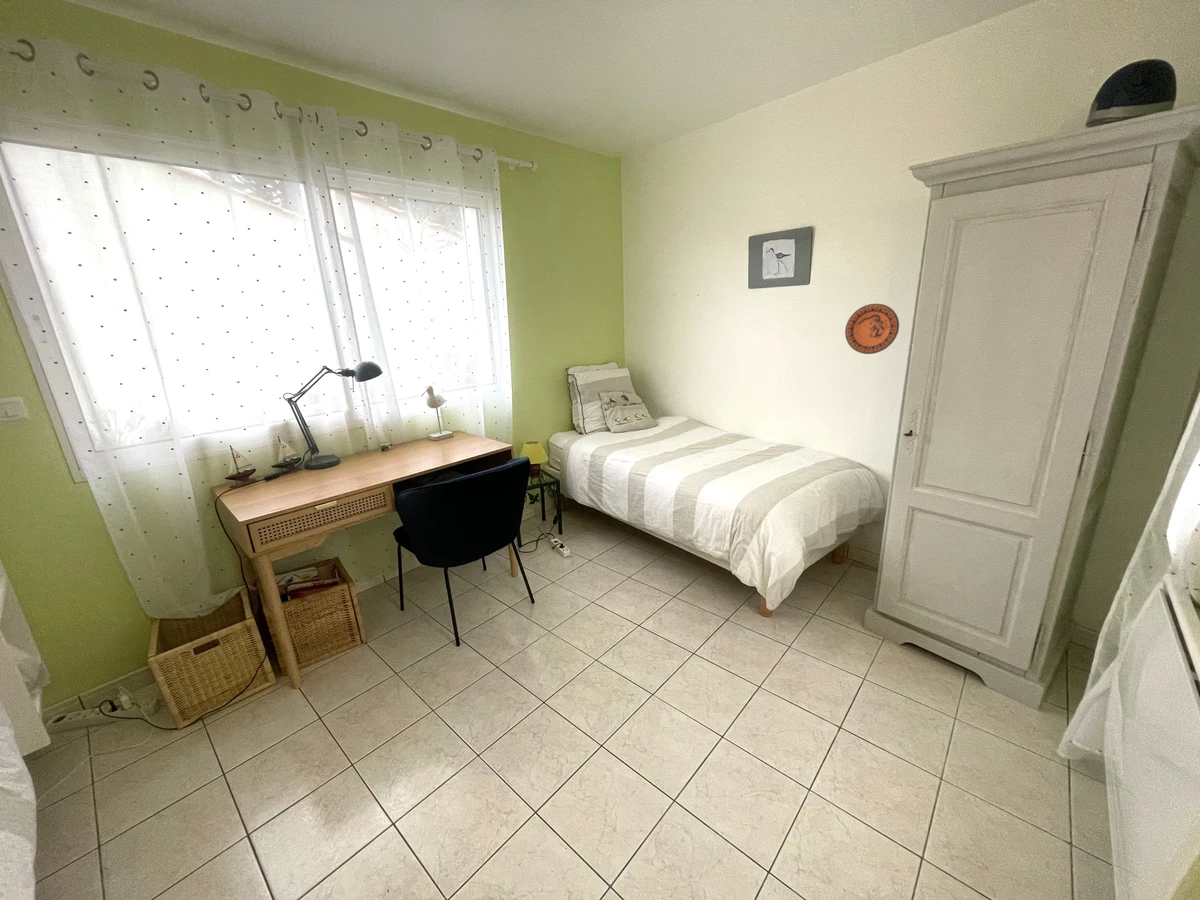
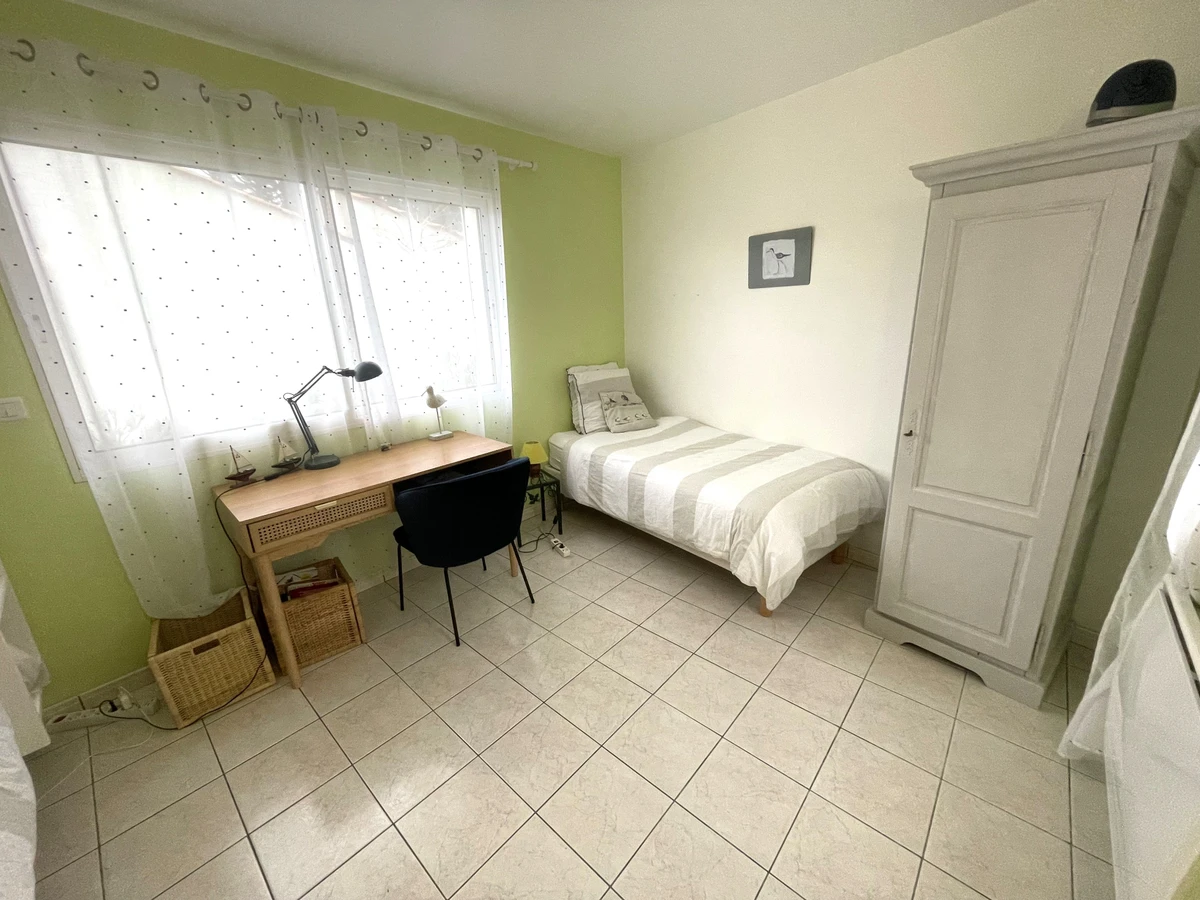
- decorative plate [844,303,900,355]
